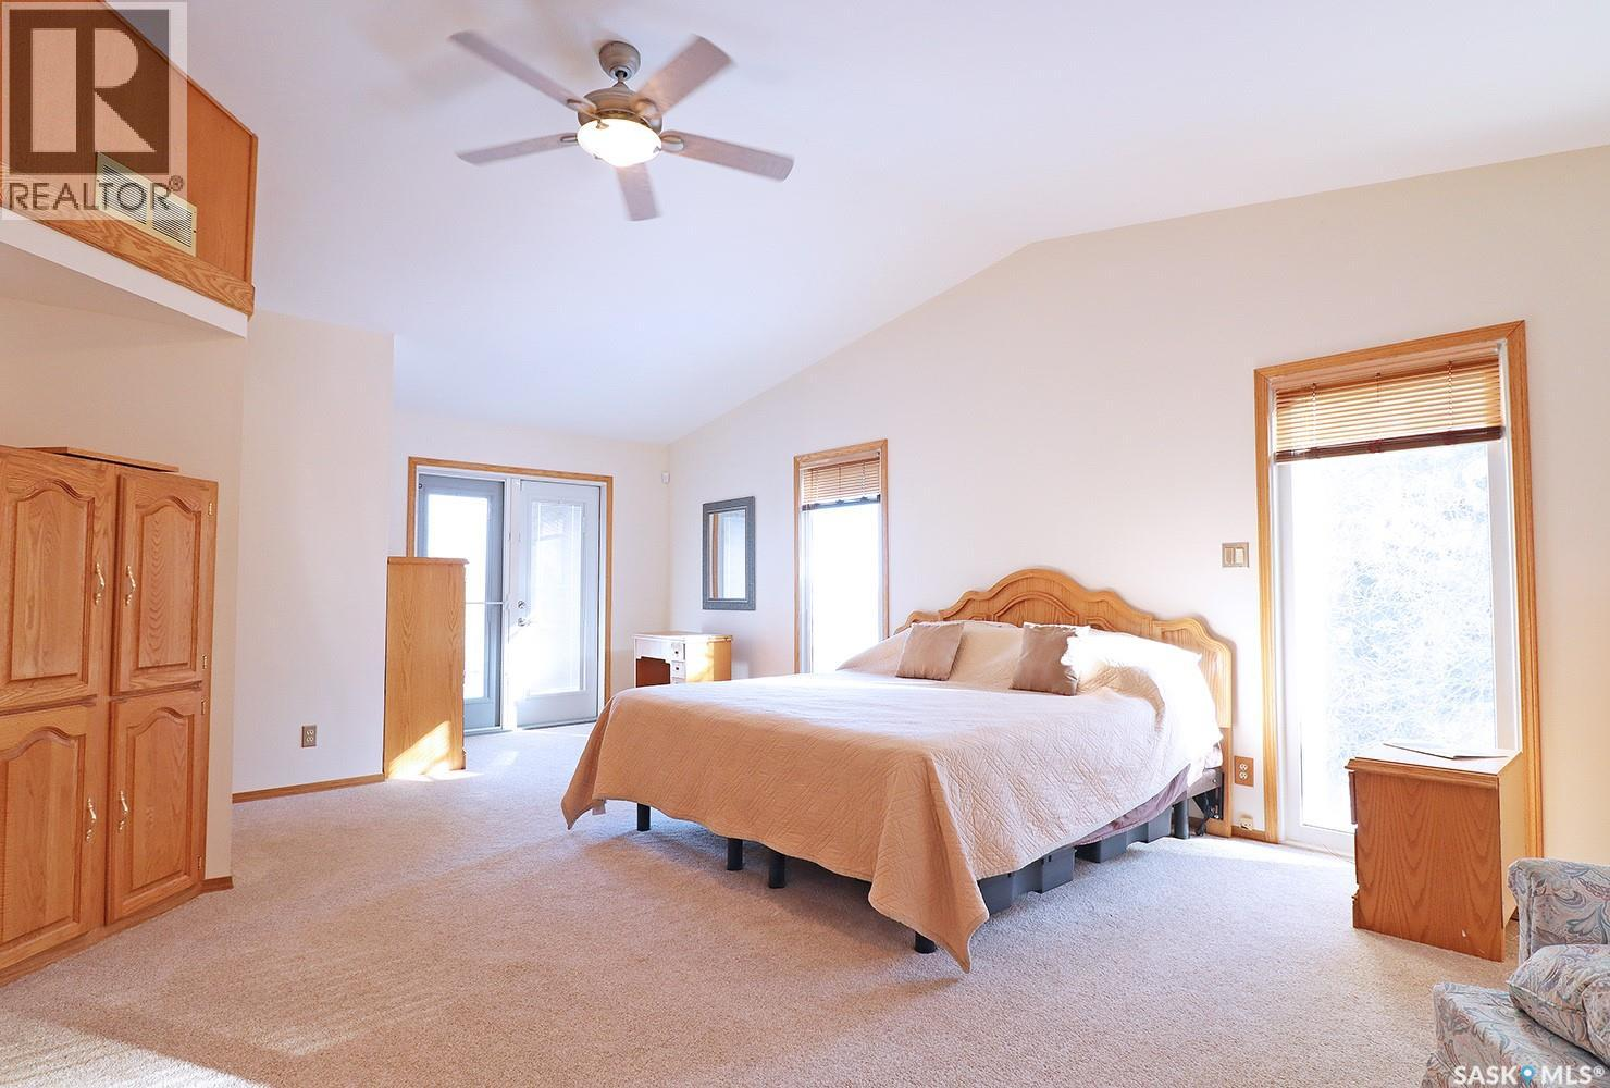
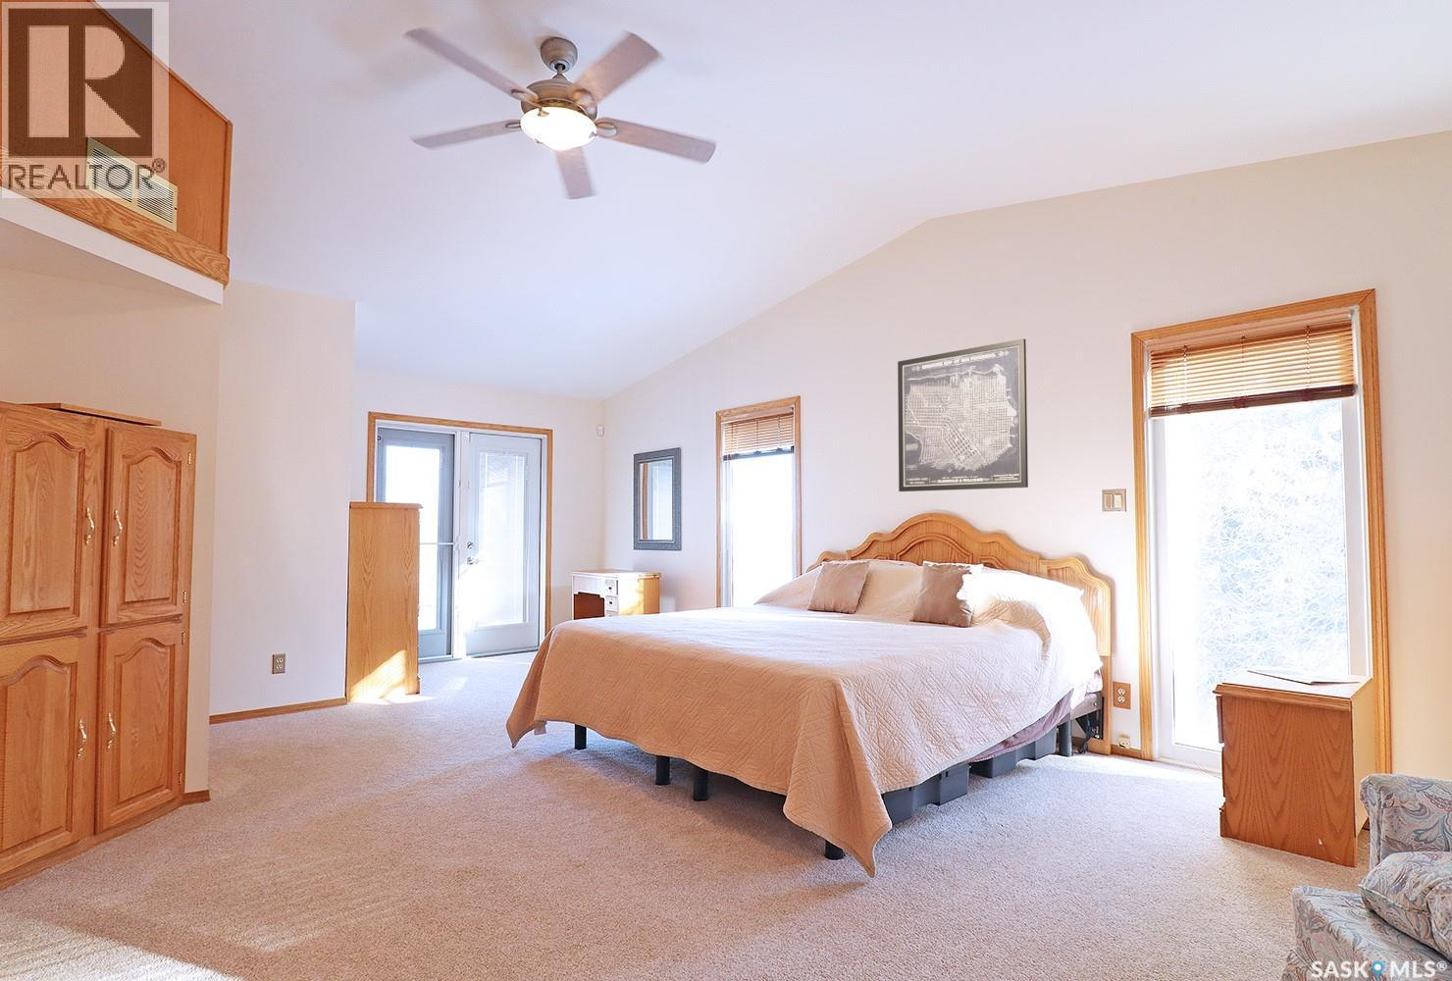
+ wall art [897,337,1029,493]
